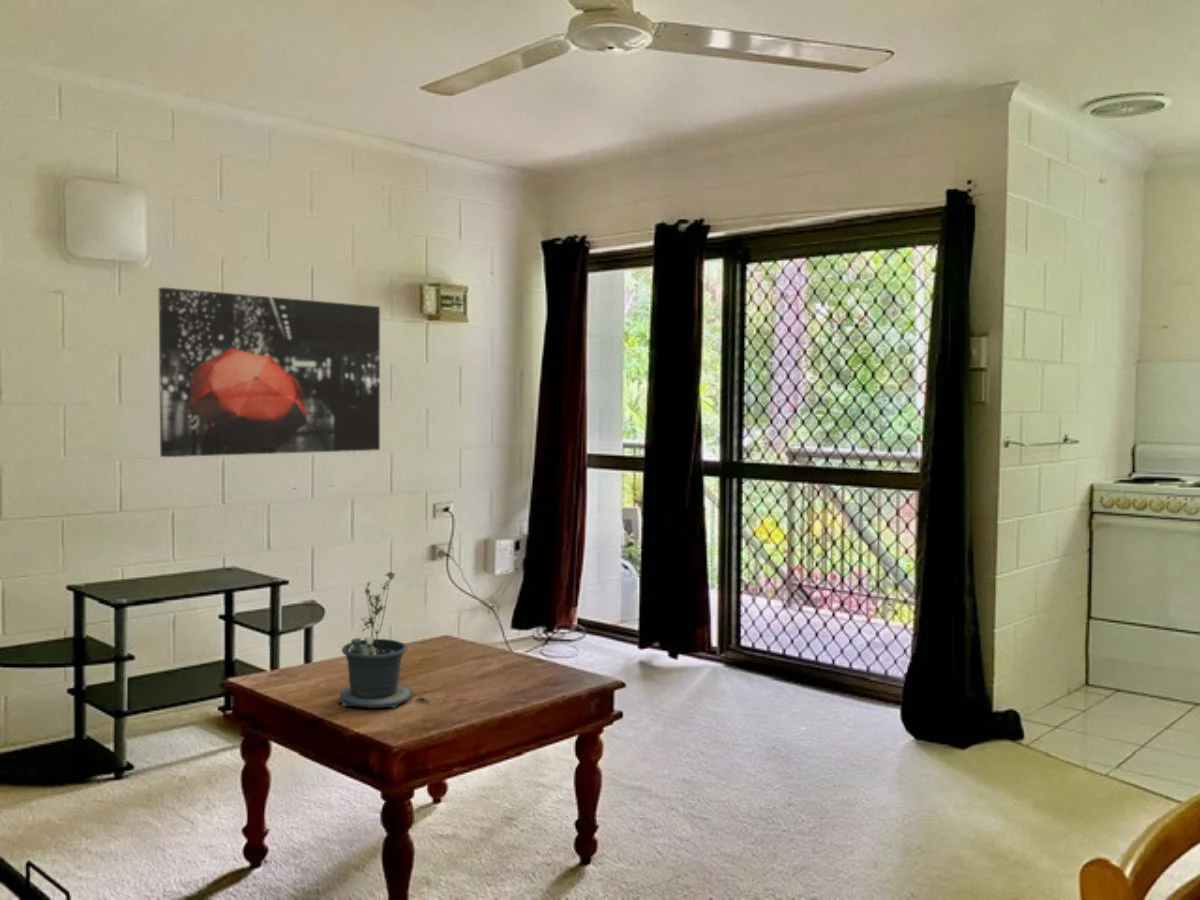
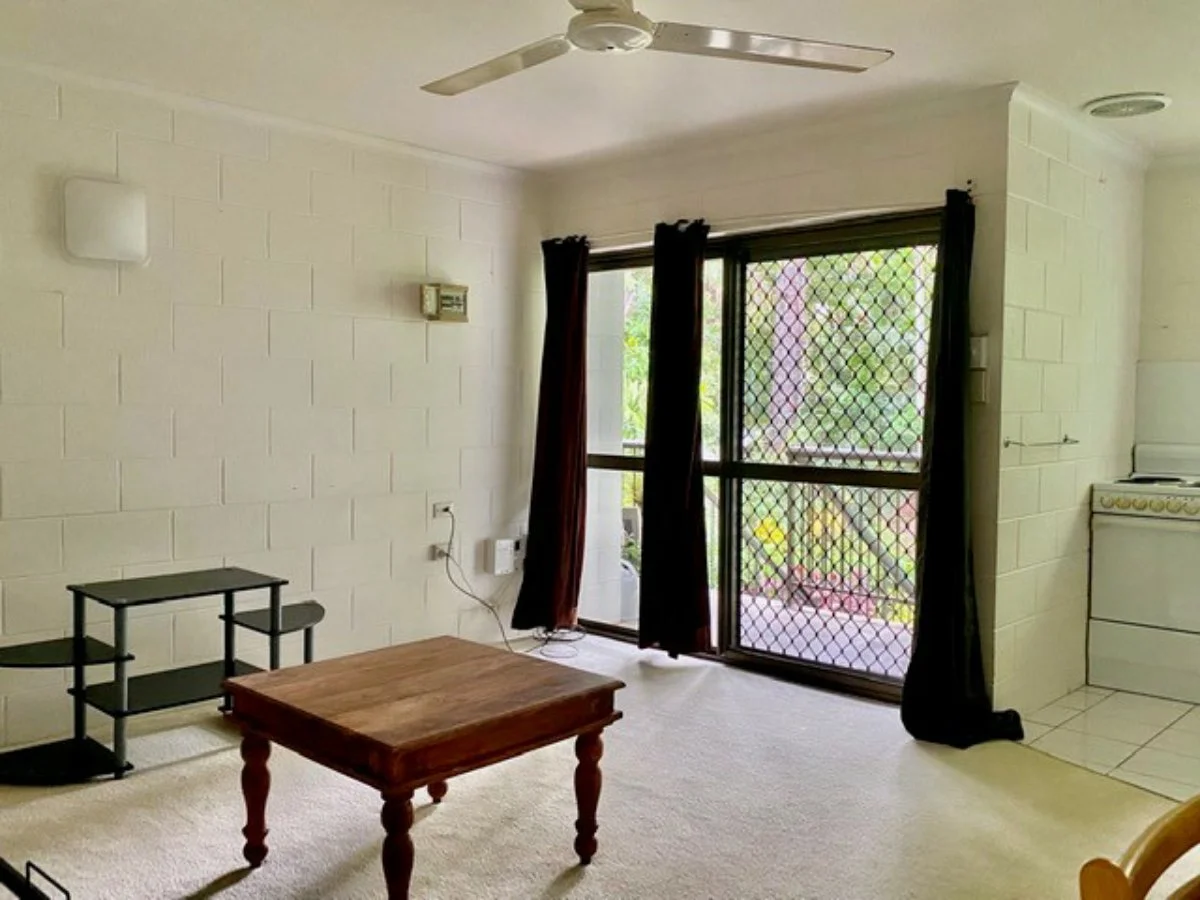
- potted plant [336,571,431,709]
- wall art [158,286,381,458]
